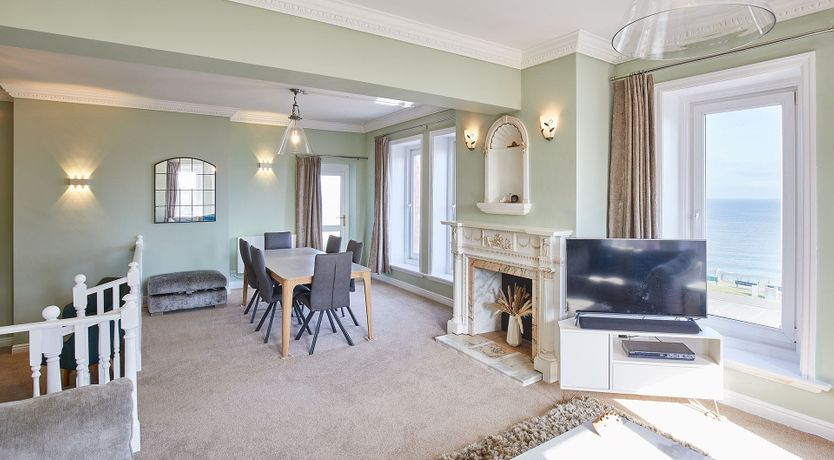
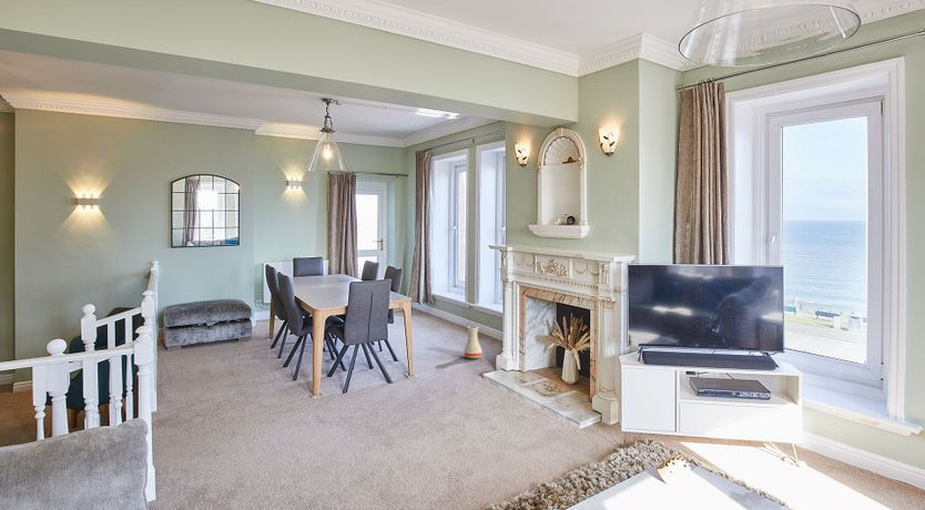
+ vase [462,325,482,359]
